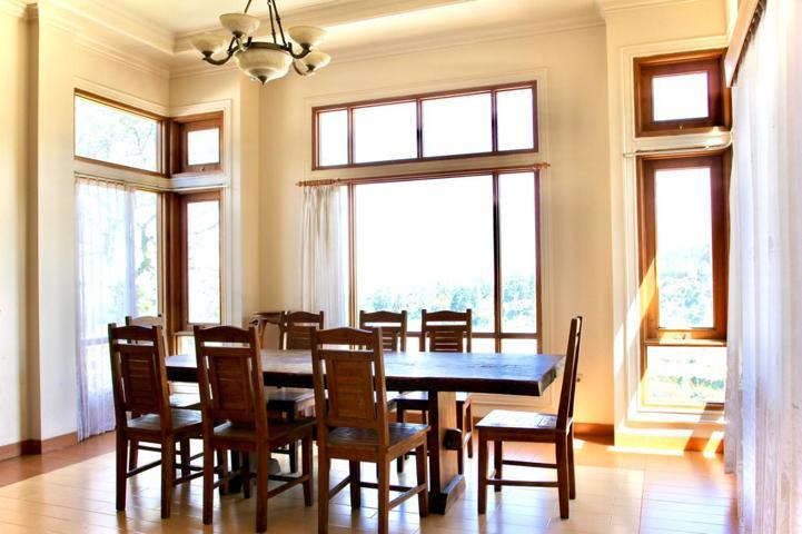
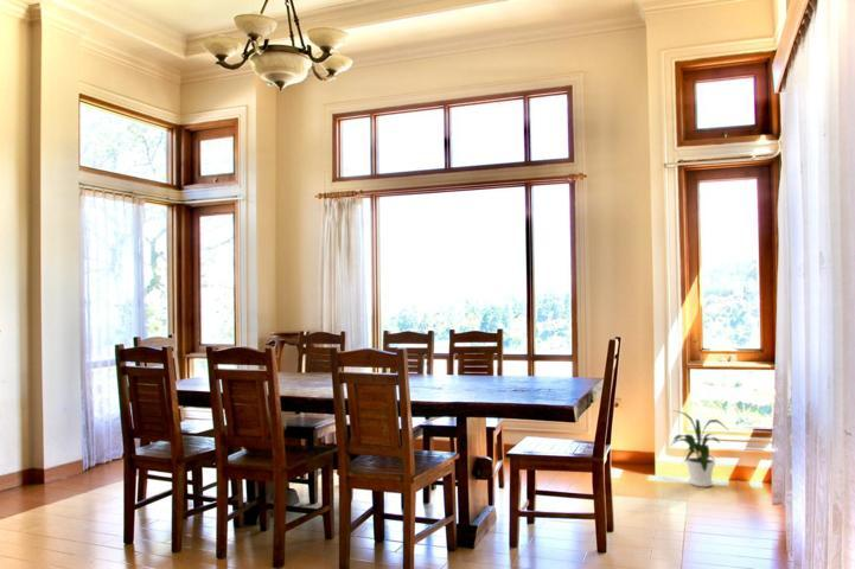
+ house plant [670,409,729,488]
